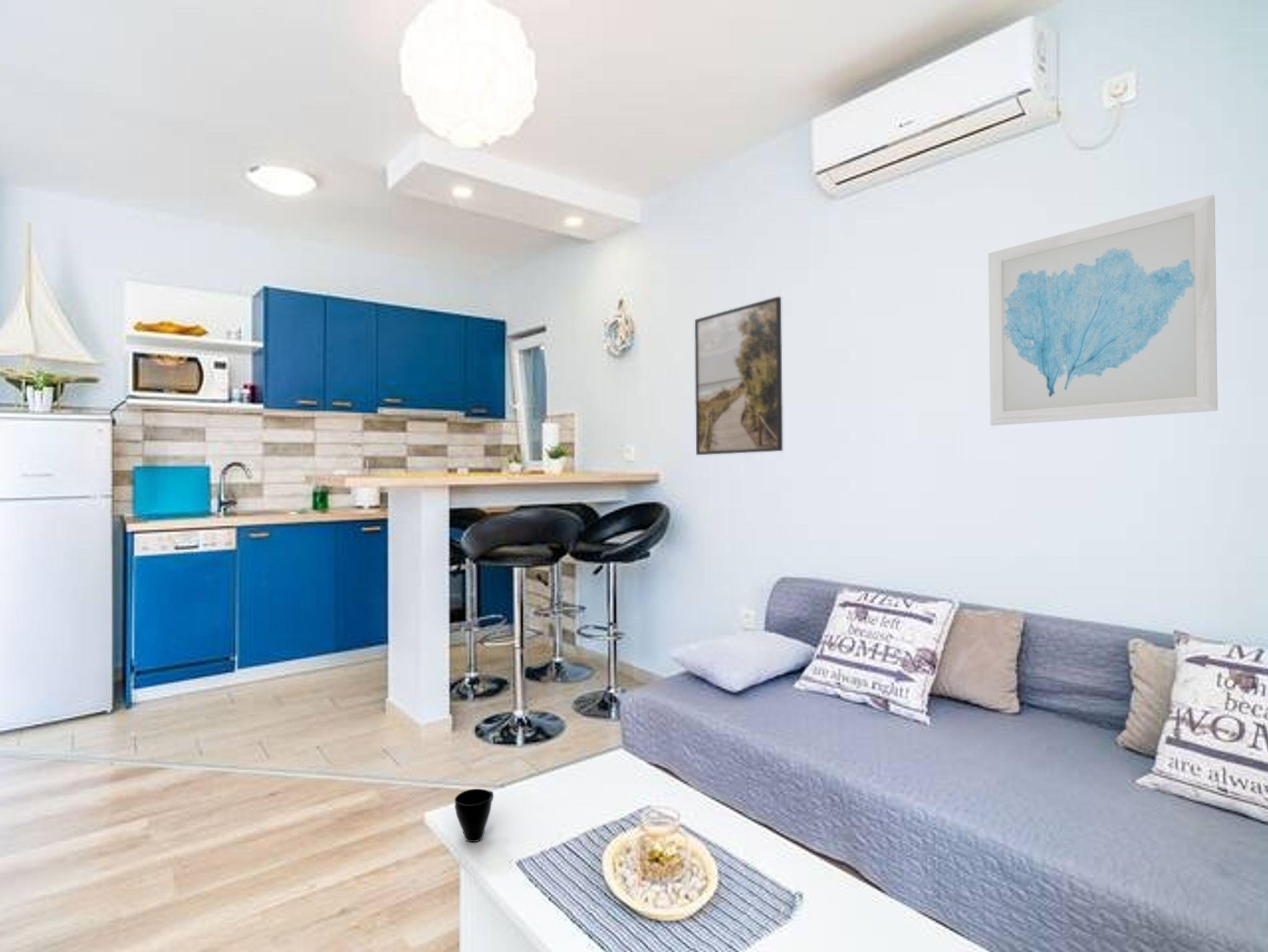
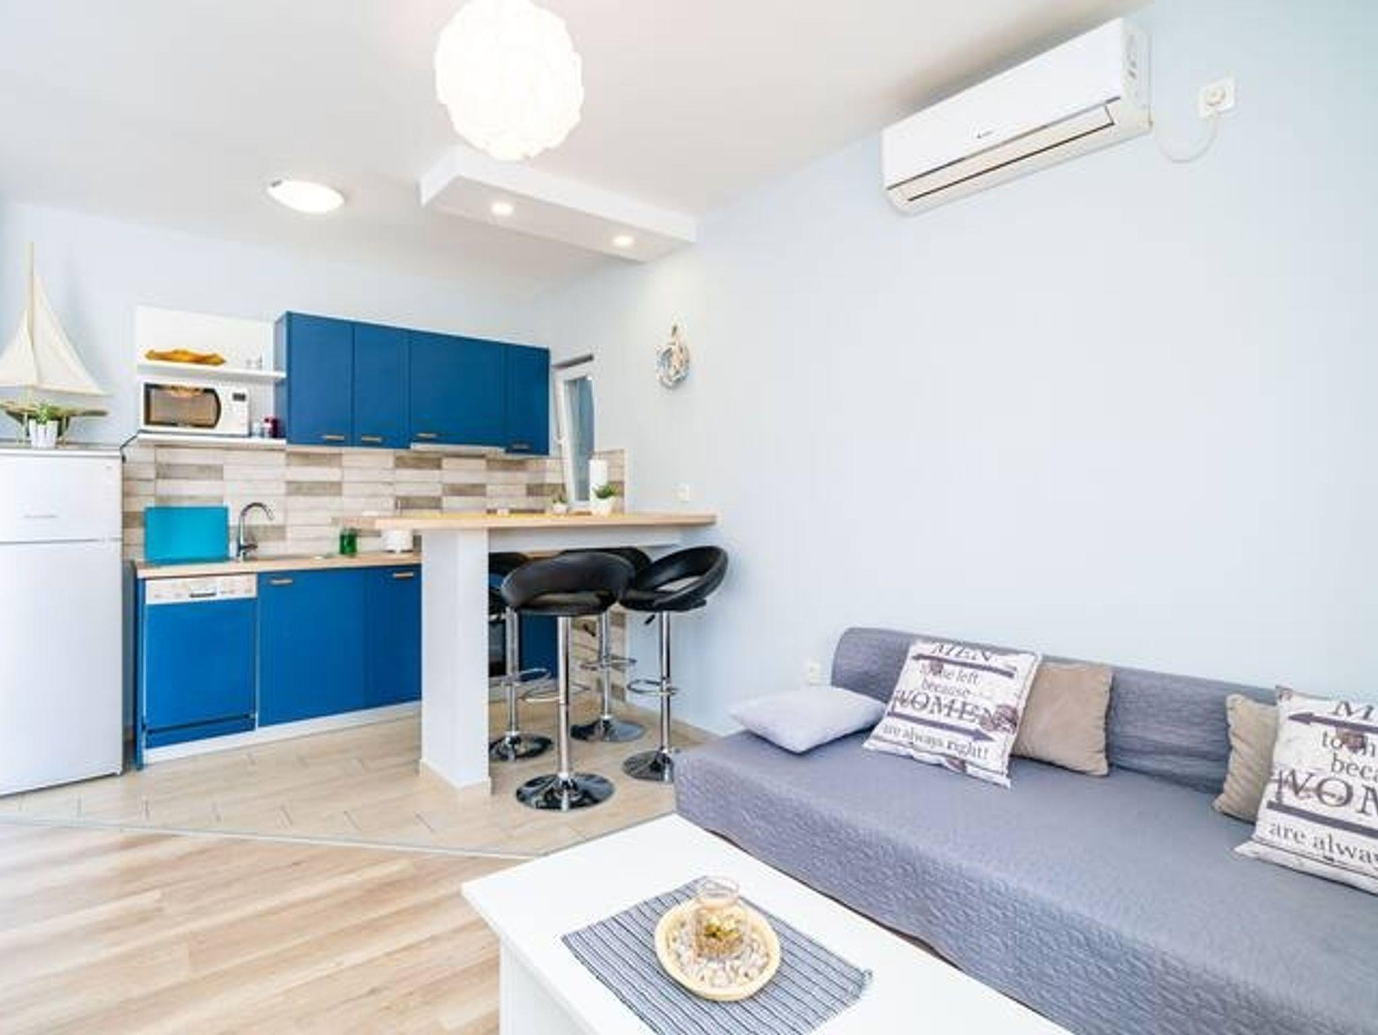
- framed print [694,296,783,456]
- wall art [988,194,1218,426]
- cup [454,788,494,842]
